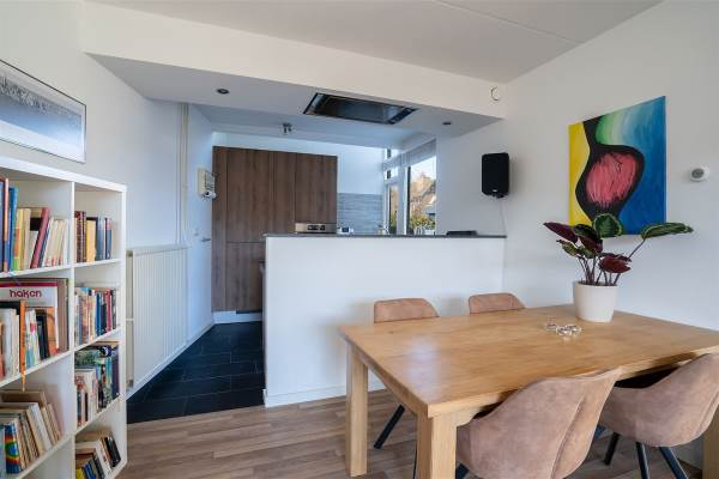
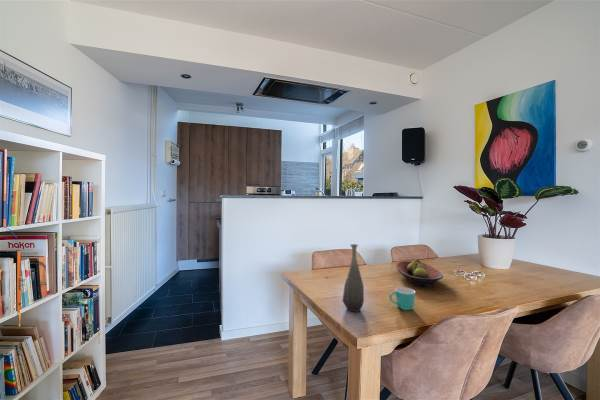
+ mug [388,286,417,311]
+ fruit bowl [395,258,444,287]
+ bottle [342,243,365,313]
